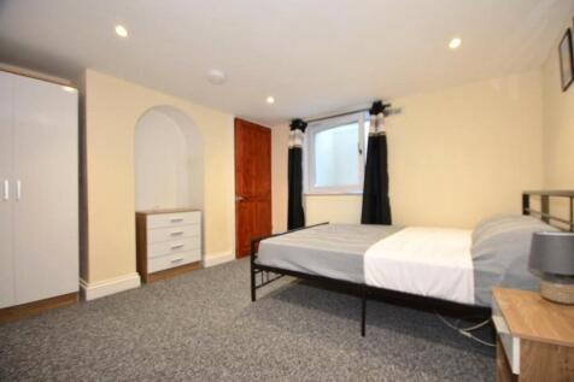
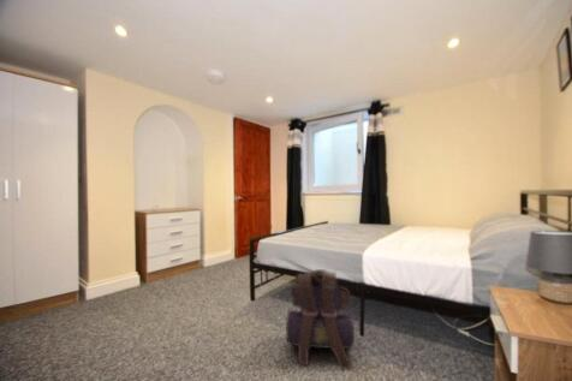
+ backpack [285,268,356,371]
